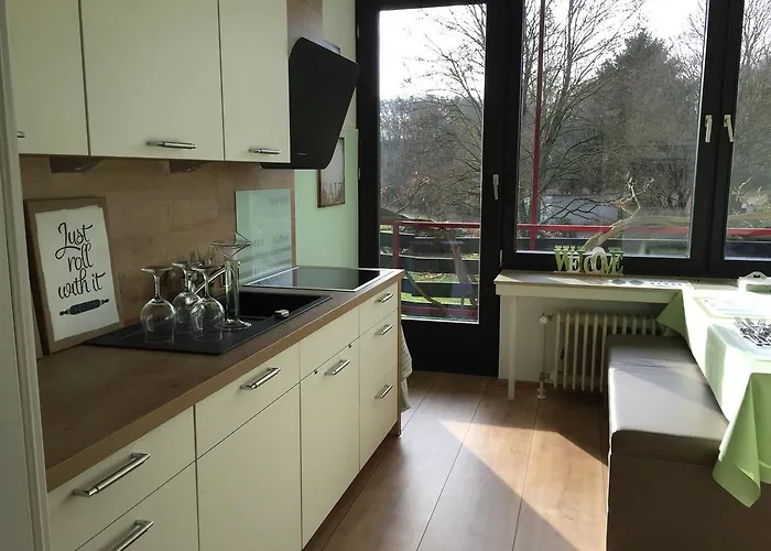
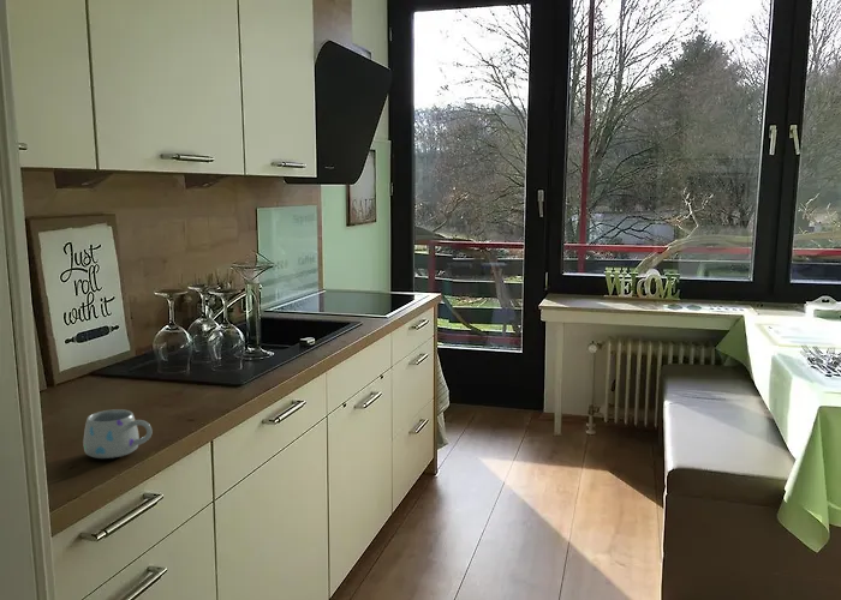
+ mug [82,408,154,460]
